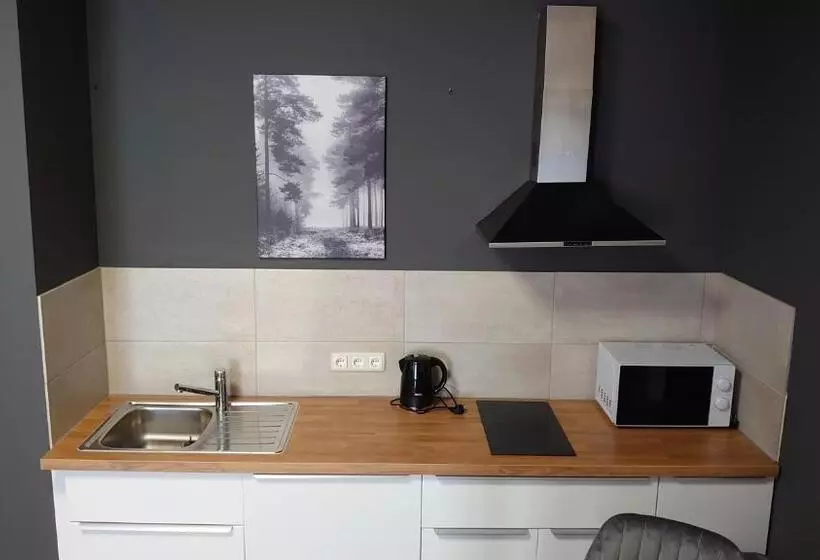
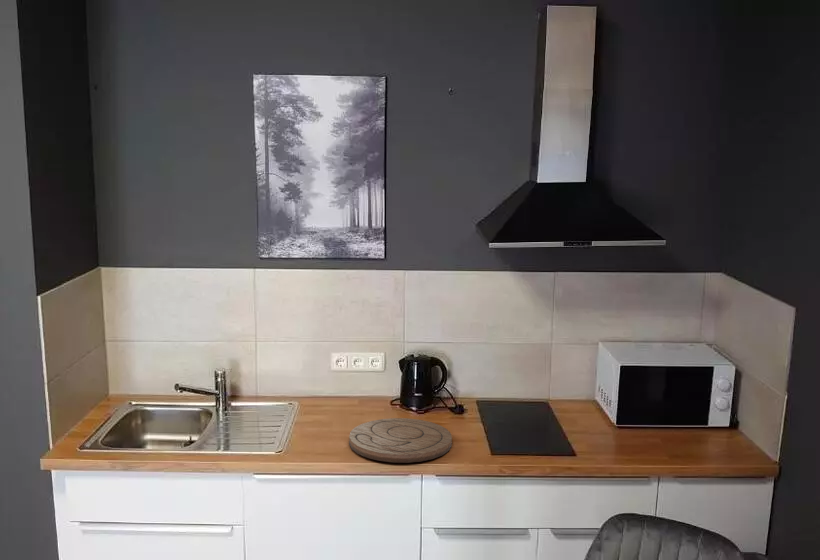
+ cutting board [348,417,453,464]
